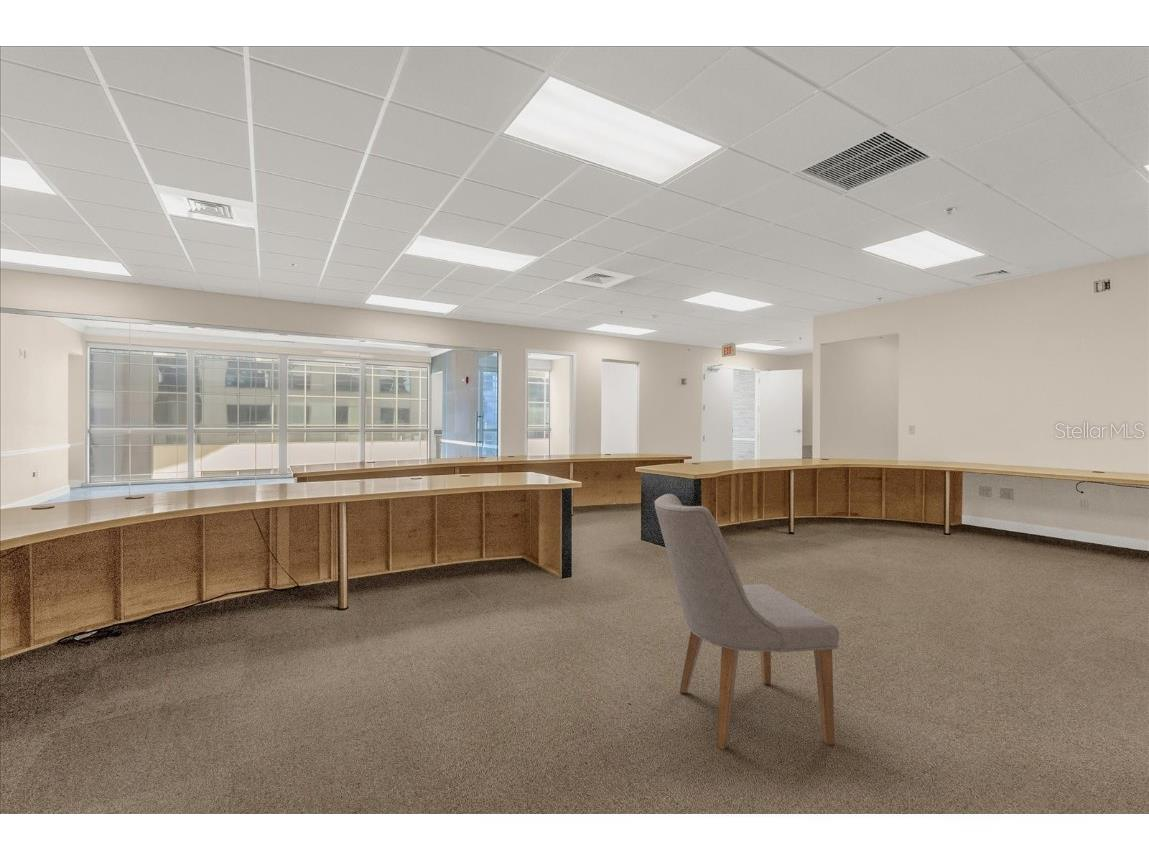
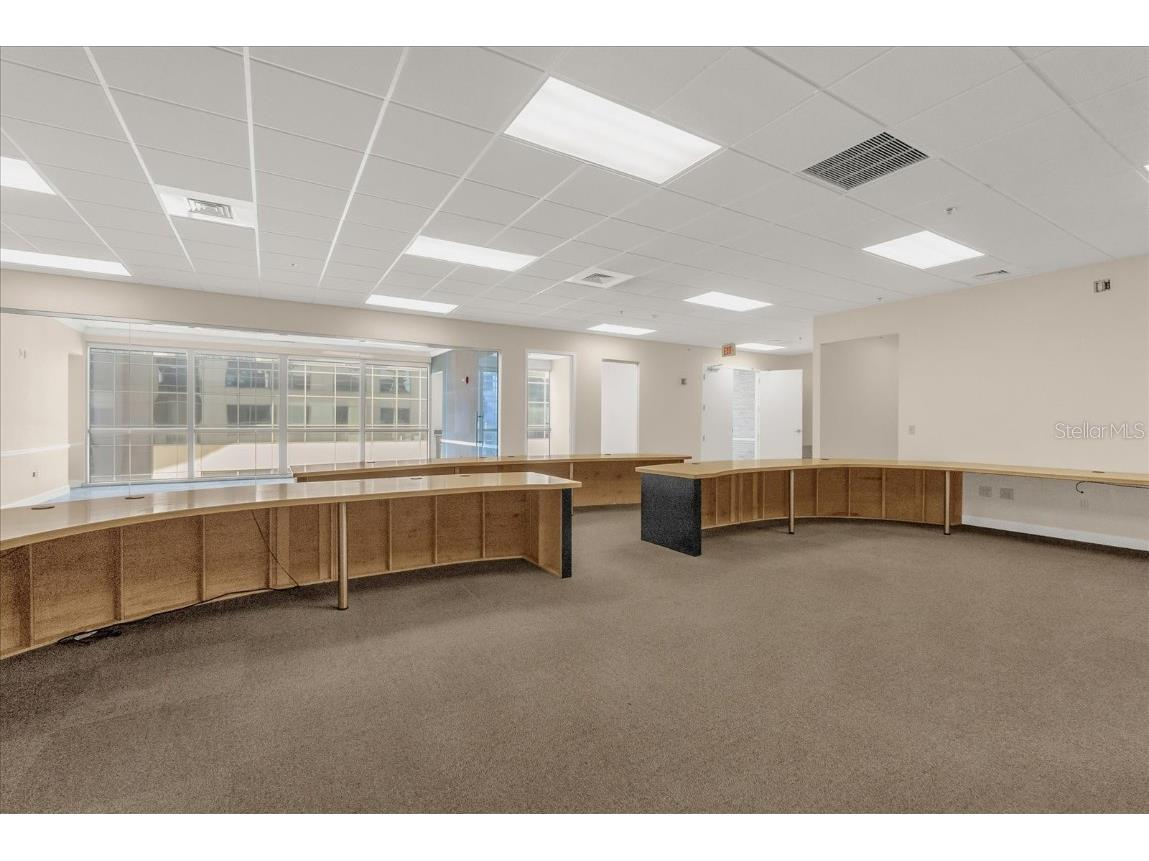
- chair [654,493,840,751]
